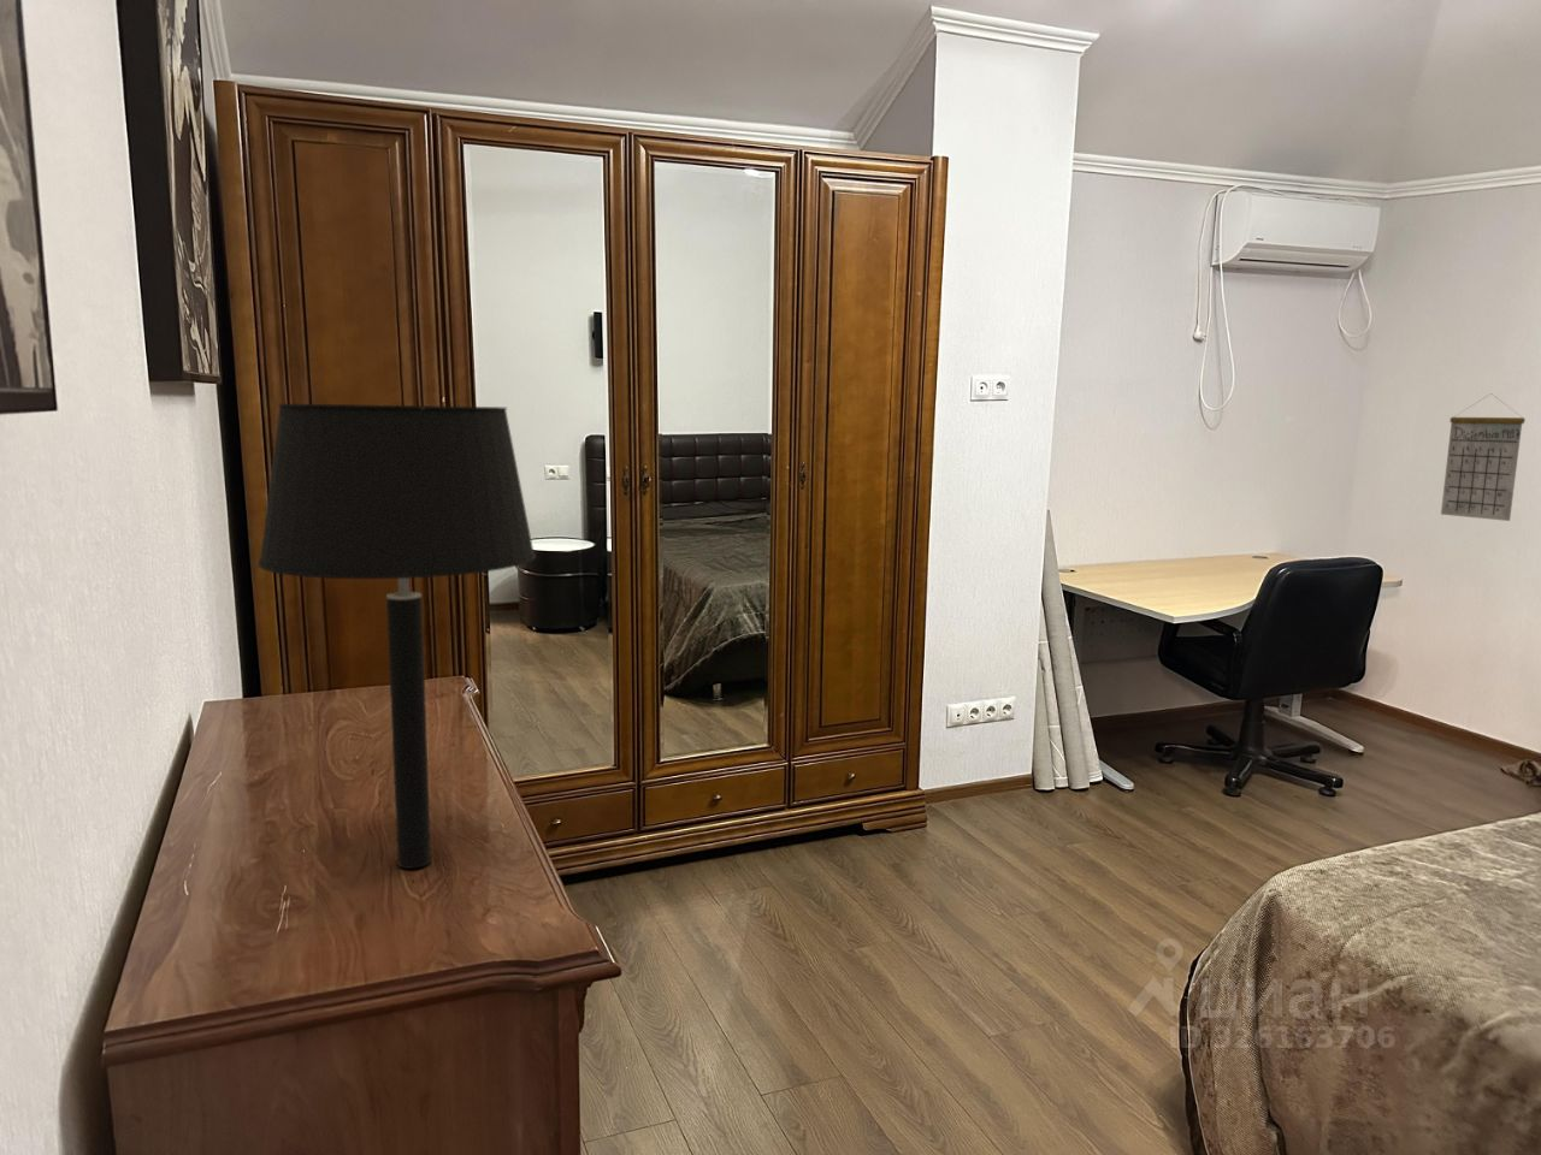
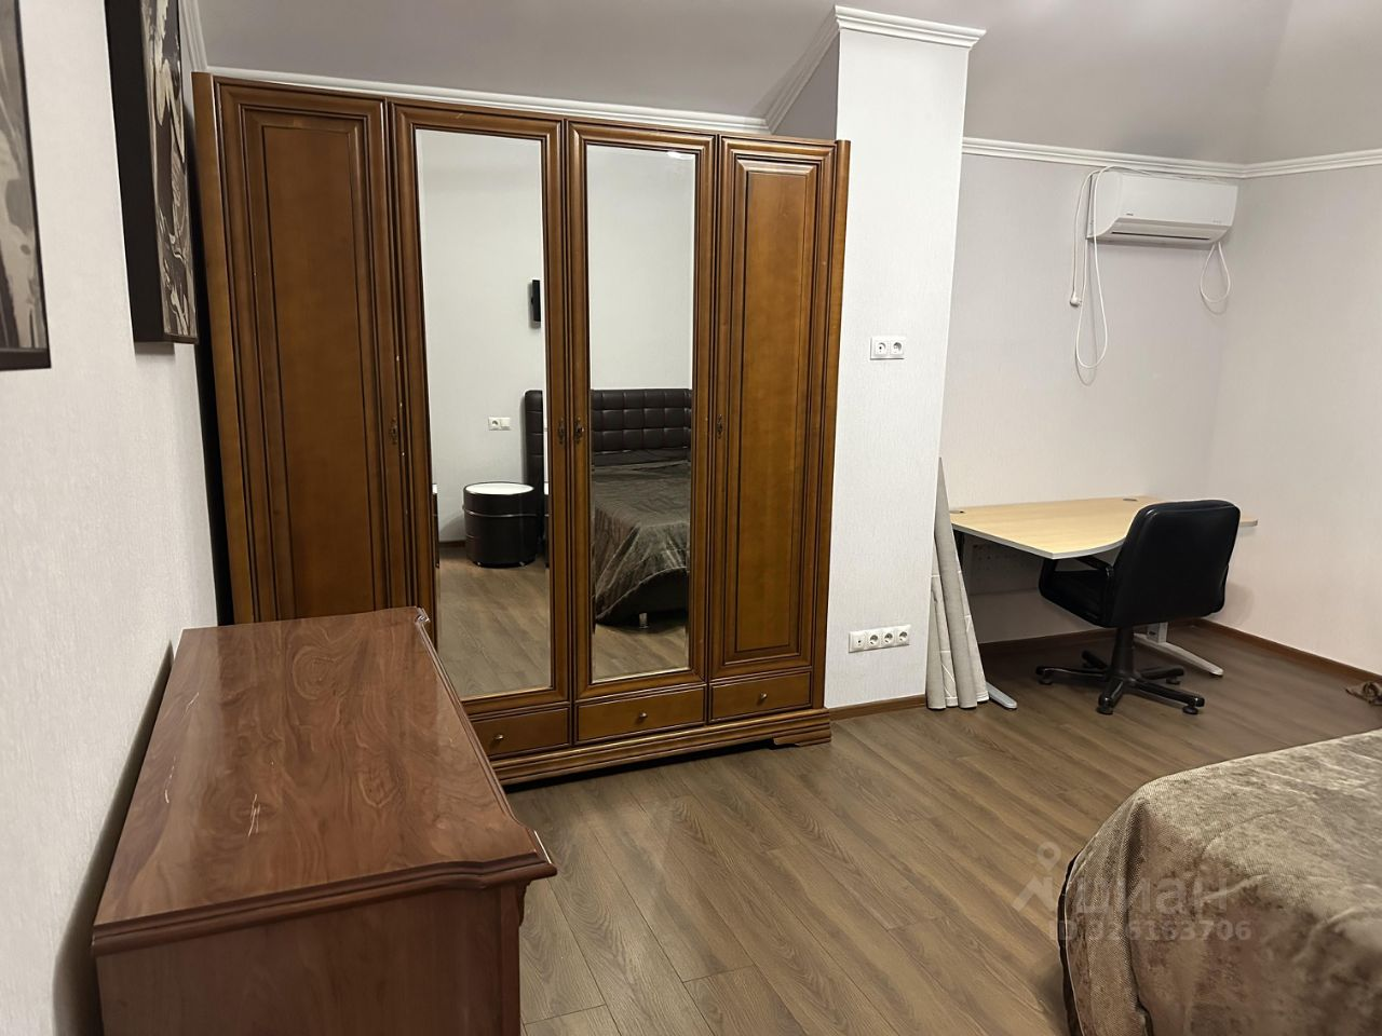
- calendar [1440,393,1526,522]
- table lamp [256,403,538,870]
